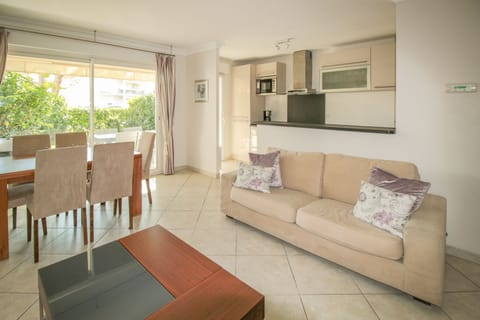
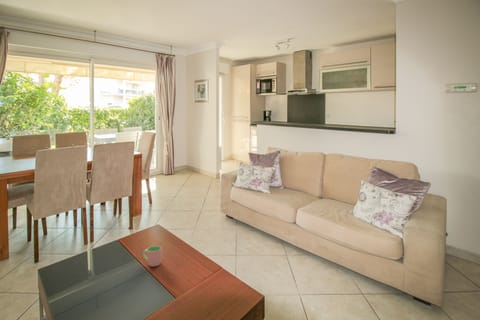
+ cup [142,245,163,268]
